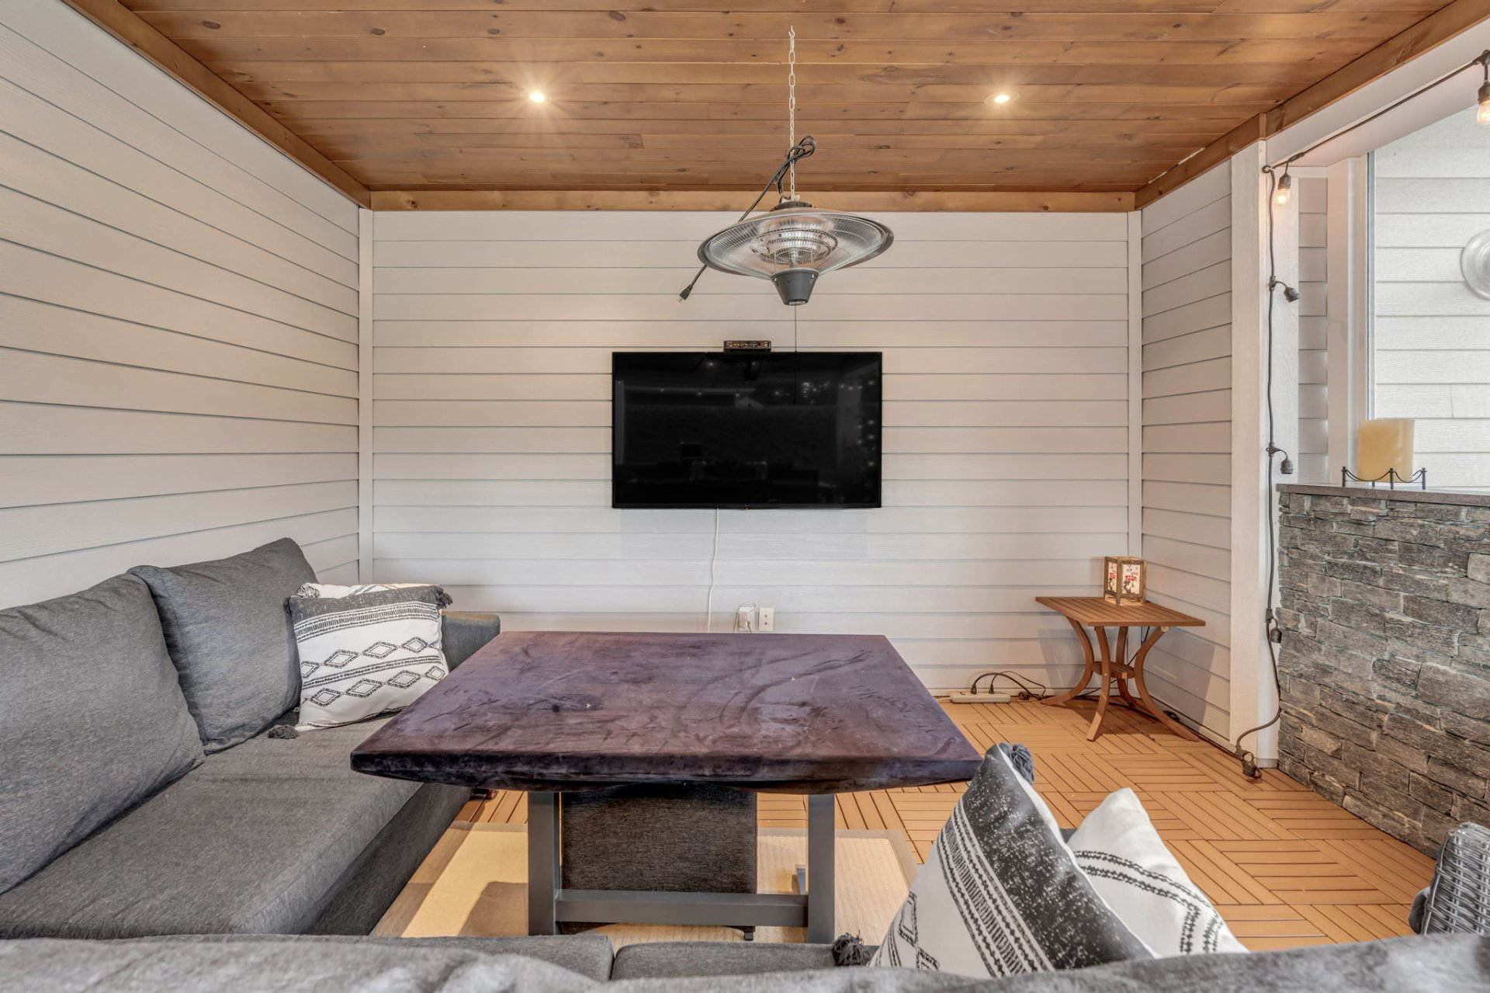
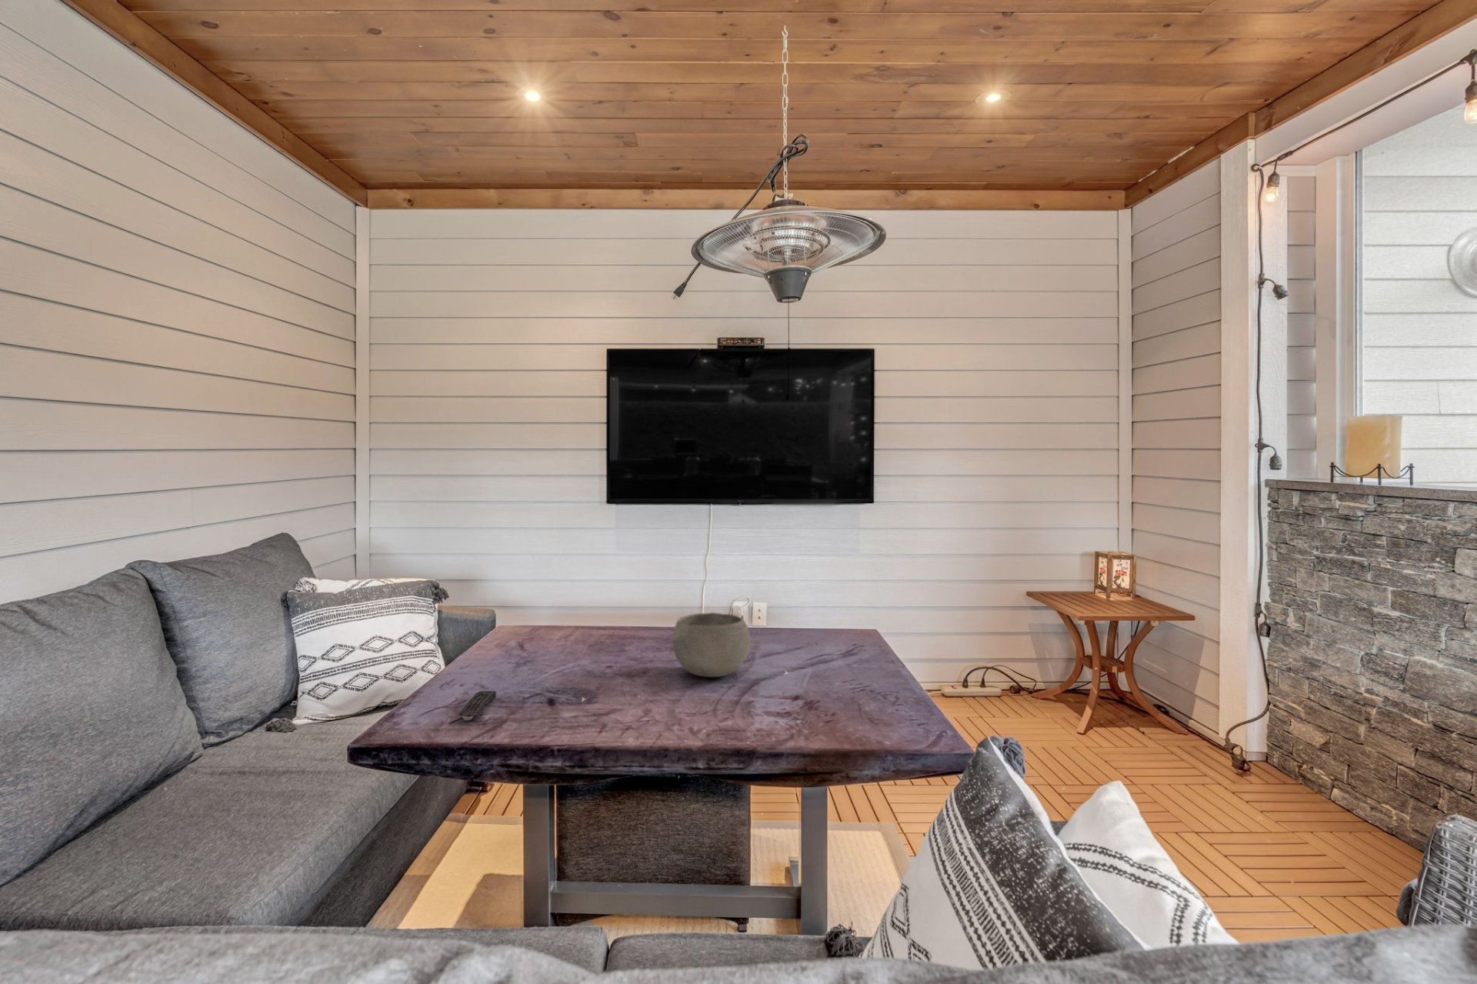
+ bowl [672,612,751,678]
+ remote control [459,690,497,720]
